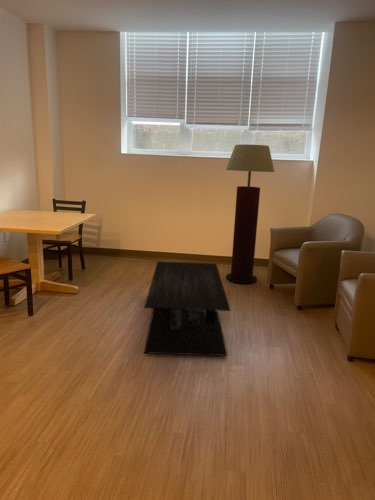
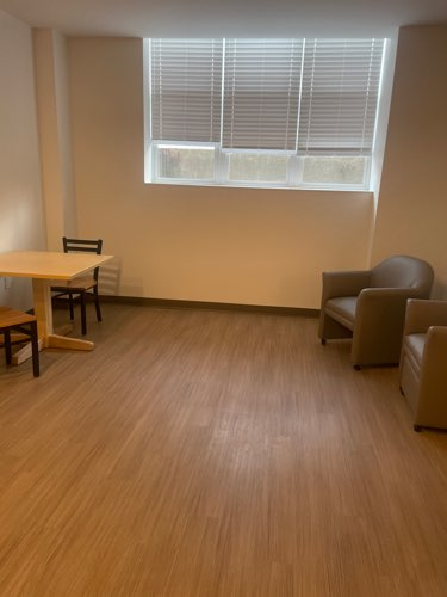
- floor lamp [225,143,275,285]
- coffee table [143,260,232,357]
